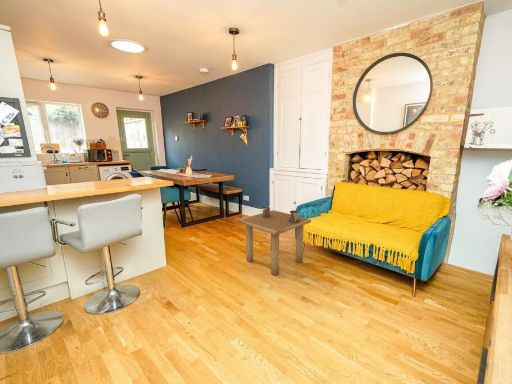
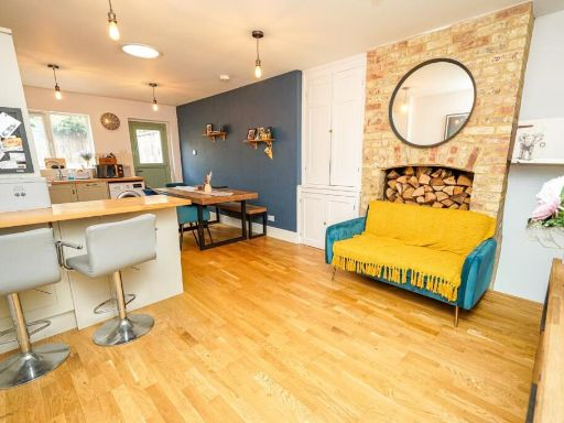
- side table [238,205,312,276]
